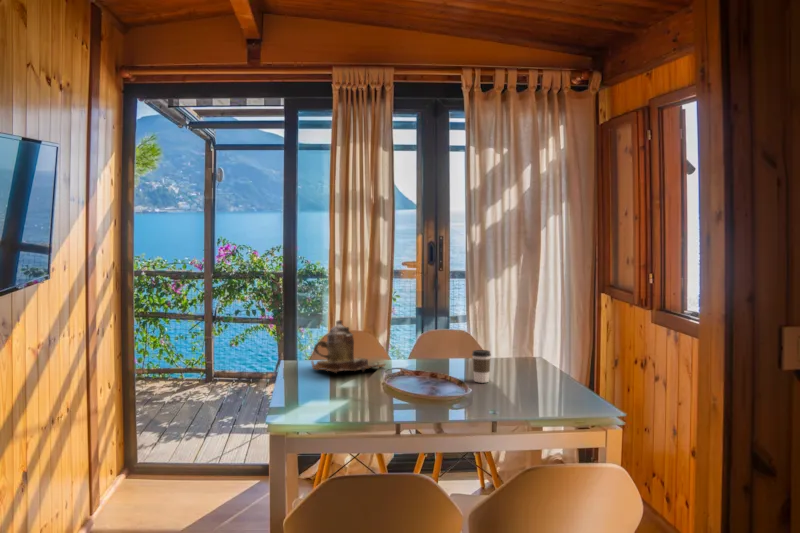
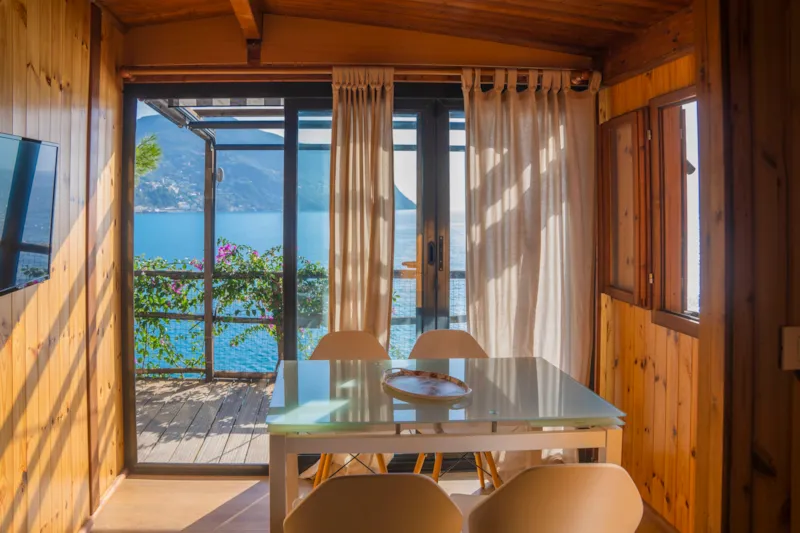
- teapot [310,319,387,374]
- coffee cup [471,349,492,383]
